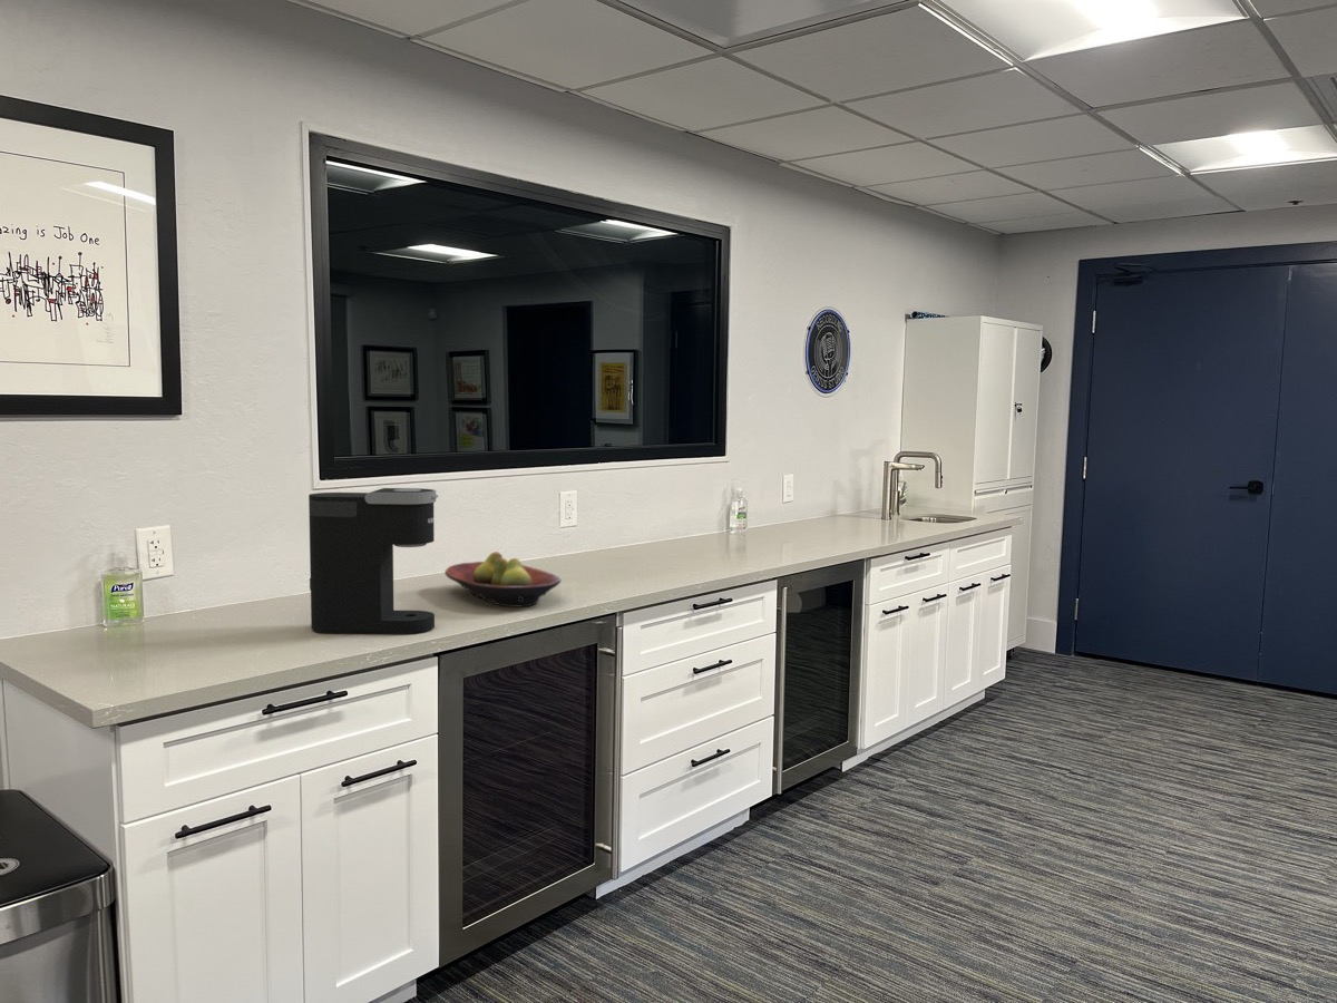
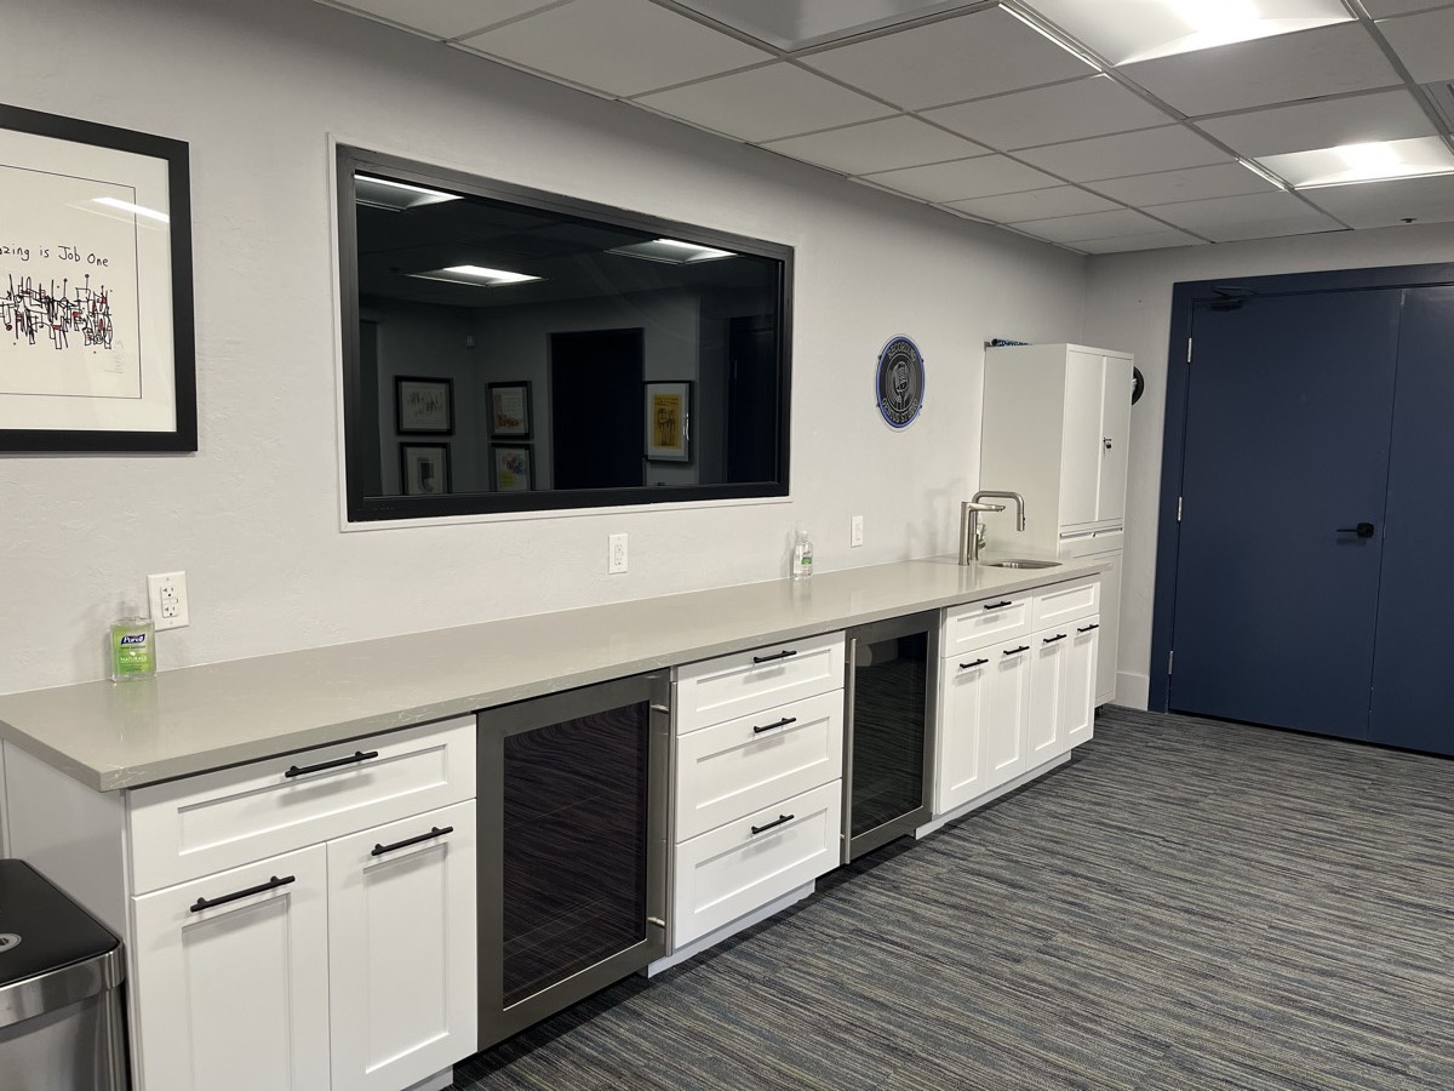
- fruit bowl [443,551,562,608]
- coffee maker [308,487,439,635]
